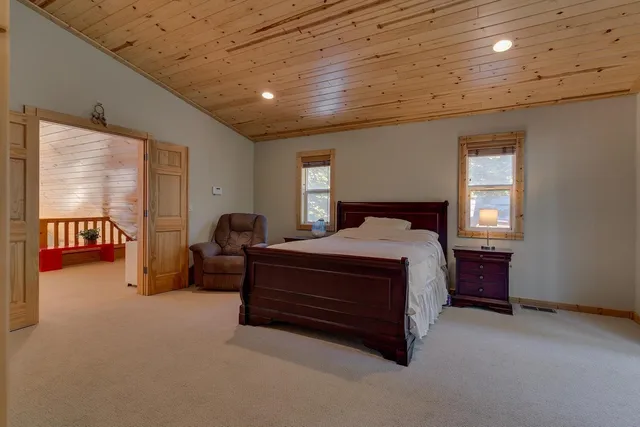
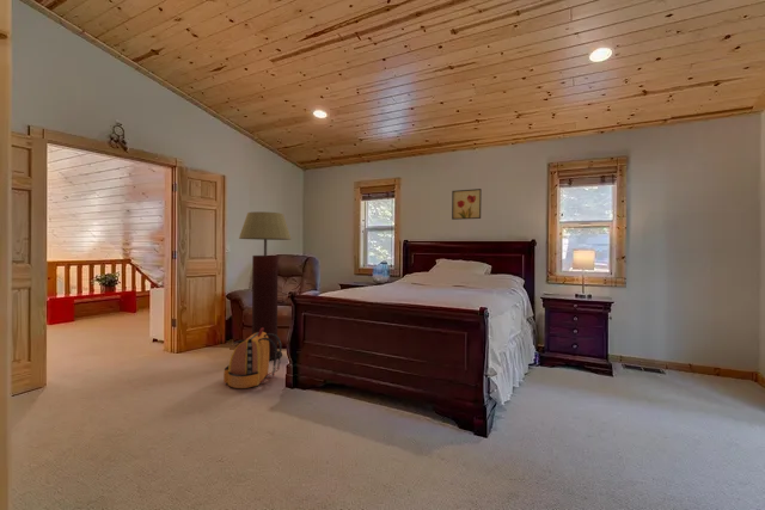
+ backpack [222,328,283,389]
+ floor lamp [238,210,292,362]
+ wall art [451,188,483,221]
